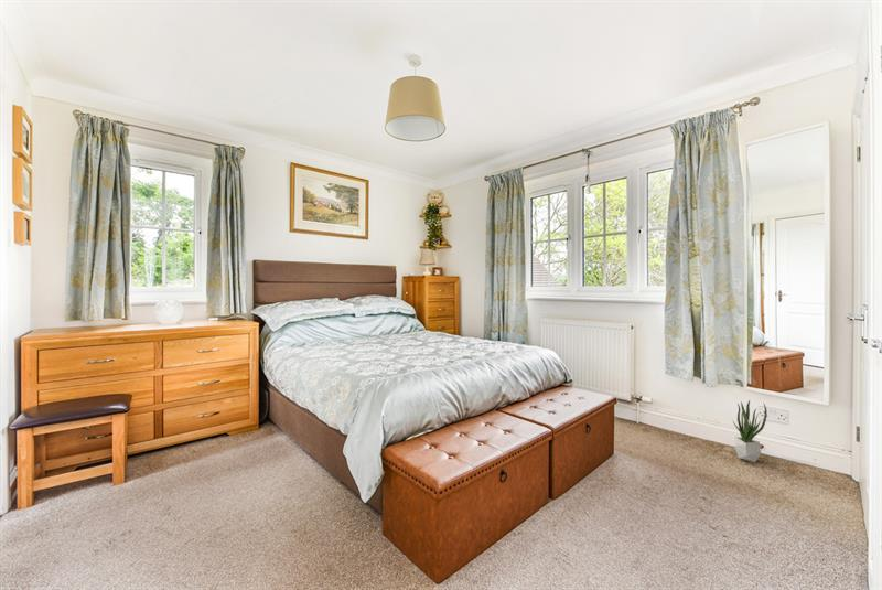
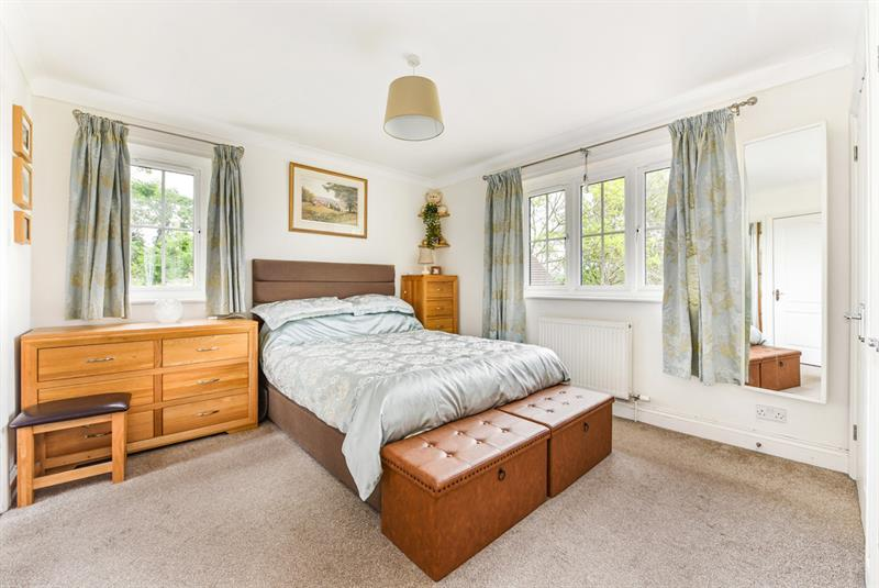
- potted plant [731,399,768,463]
